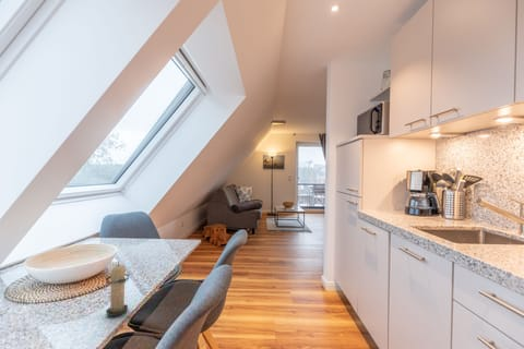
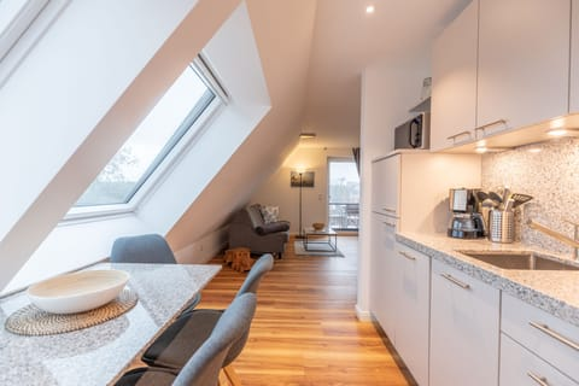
- candle [105,261,131,317]
